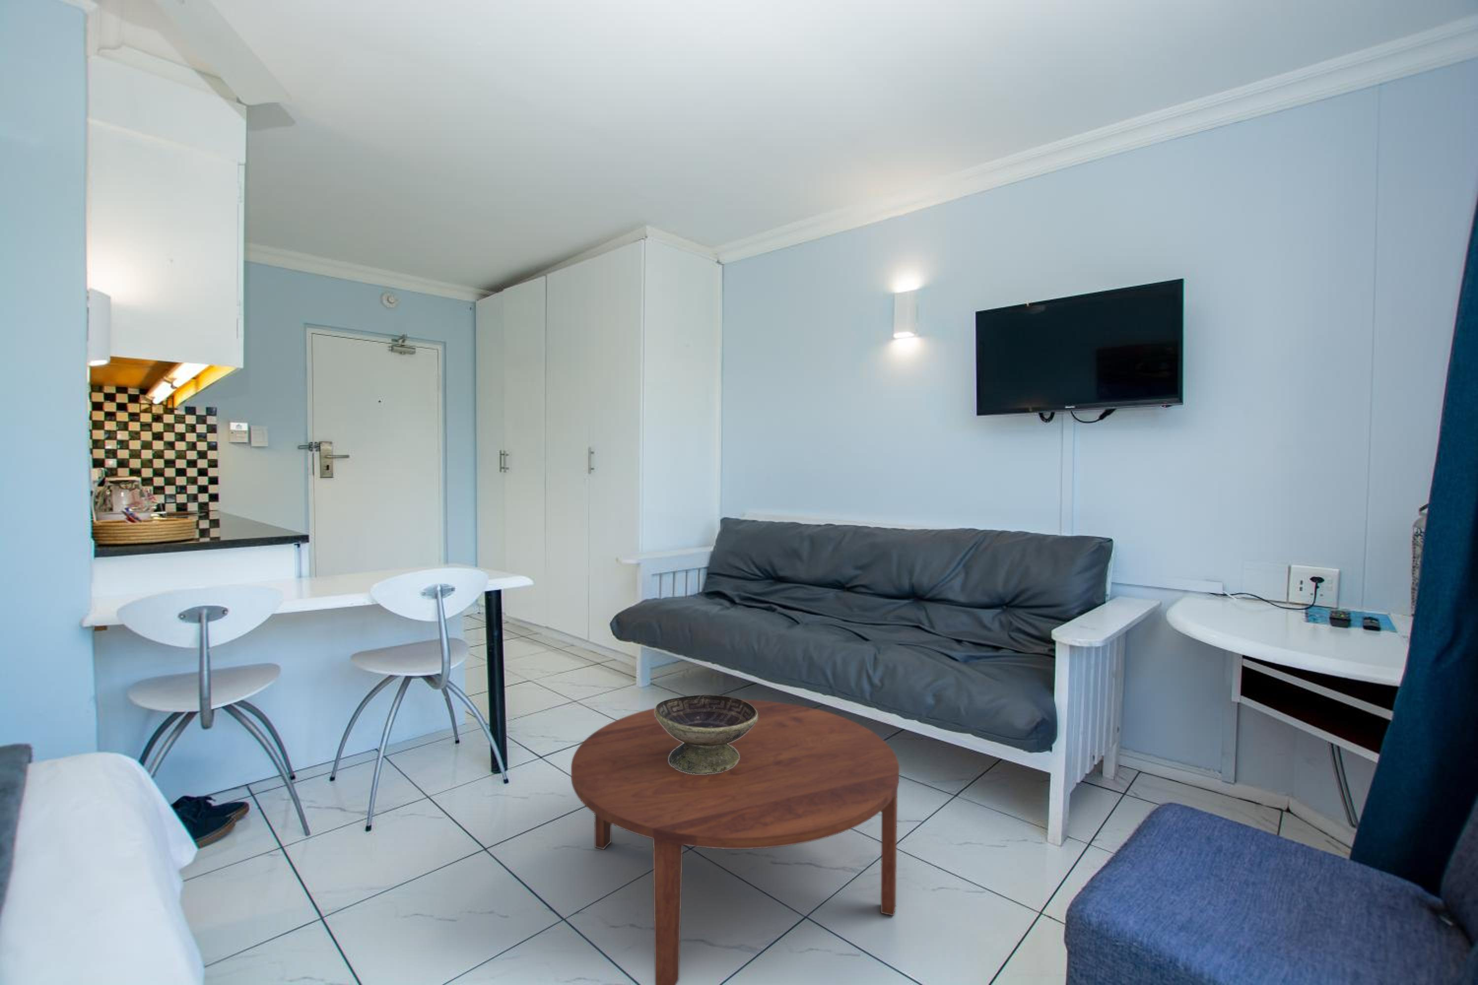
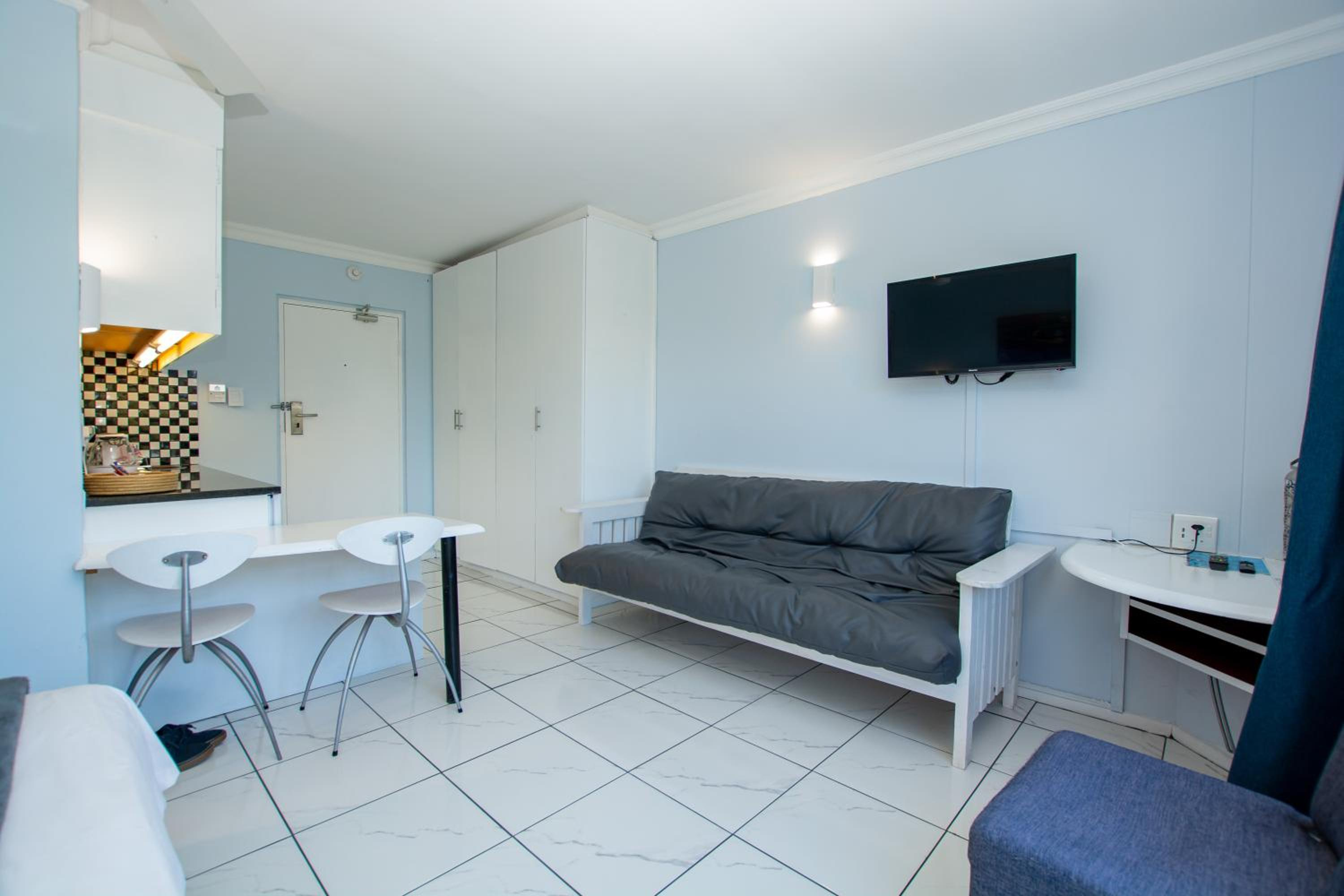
- decorative bowl [654,695,758,774]
- coffee table [571,699,900,985]
